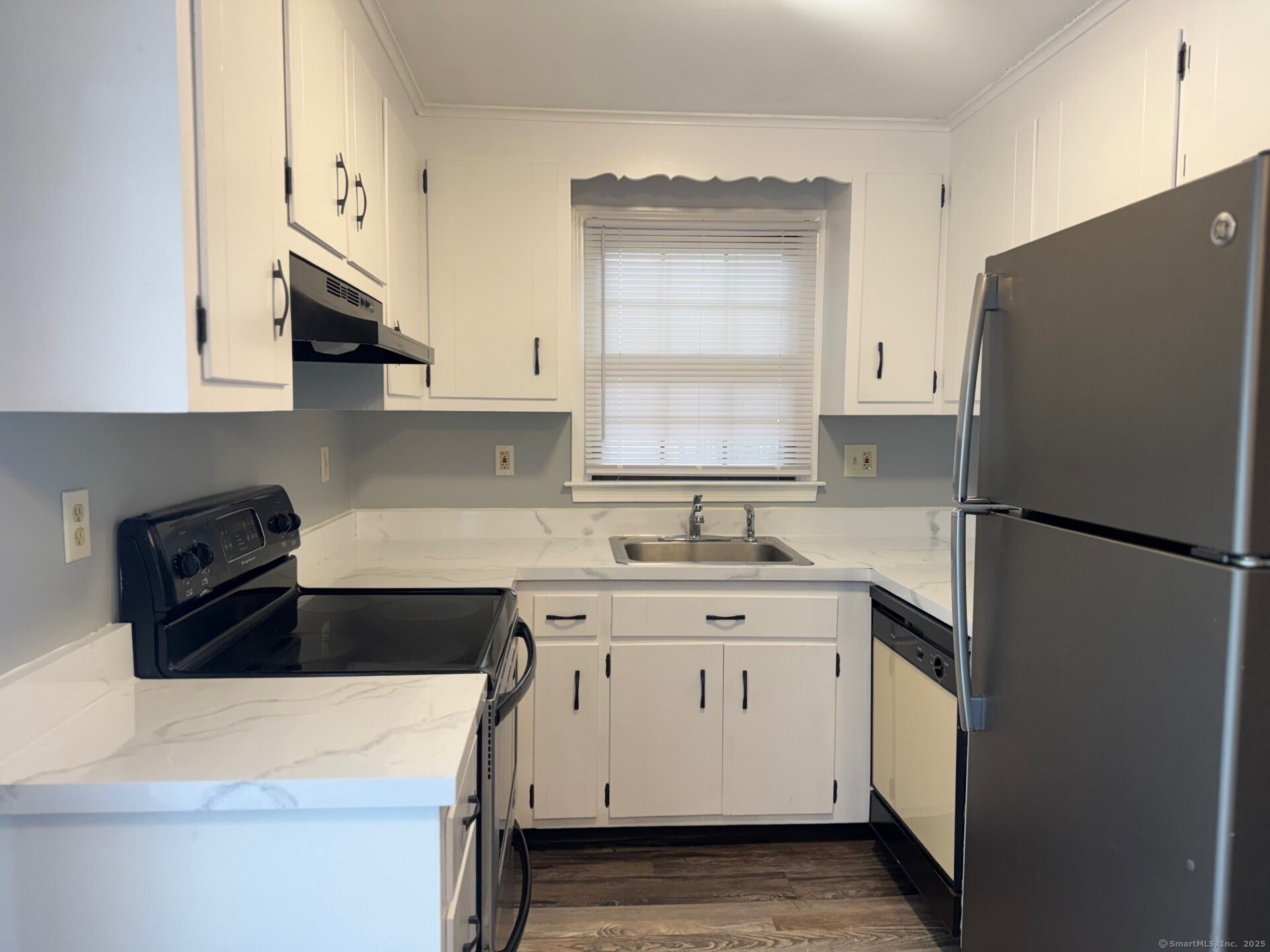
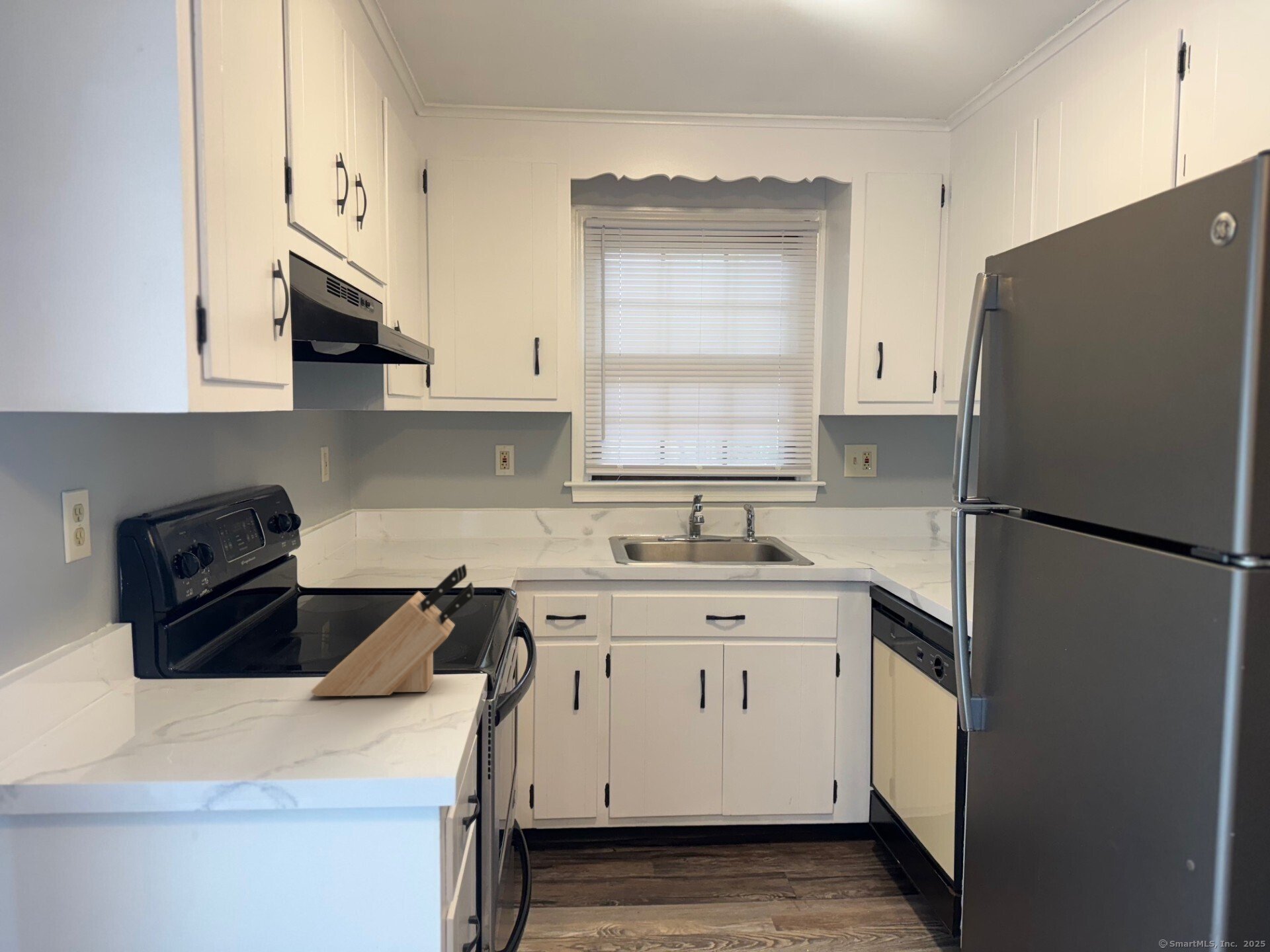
+ knife block [310,563,474,697]
